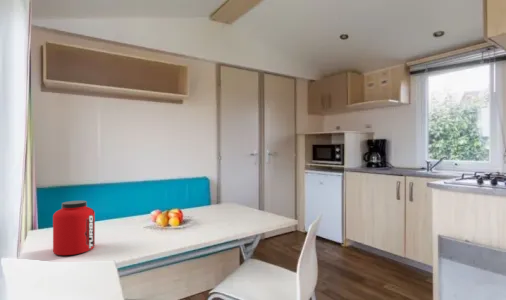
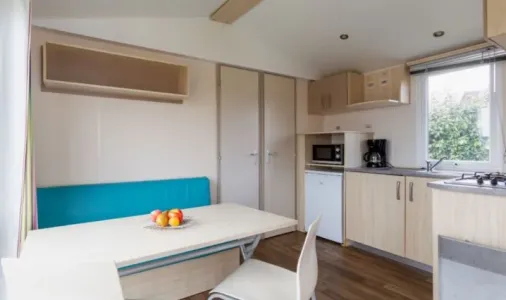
- protein powder [52,200,96,256]
